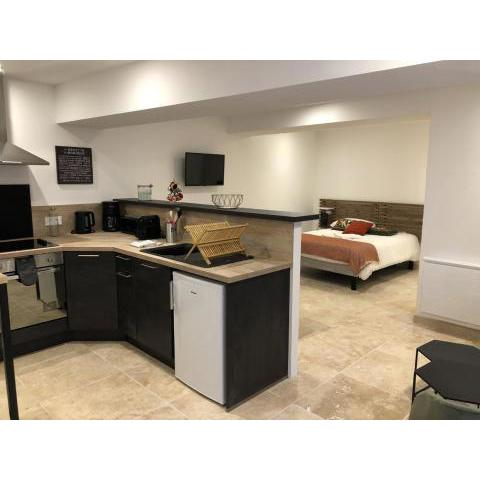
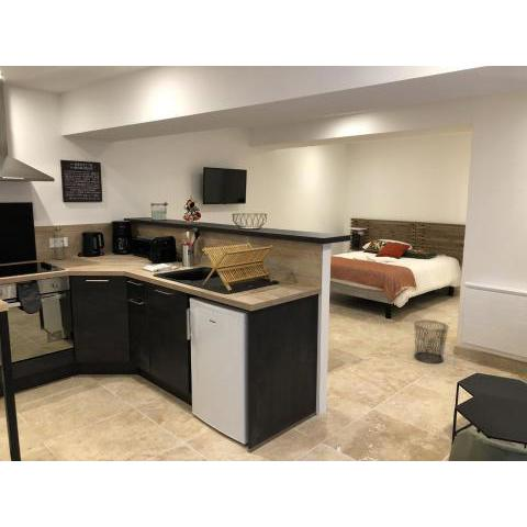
+ waste bin [413,319,450,365]
